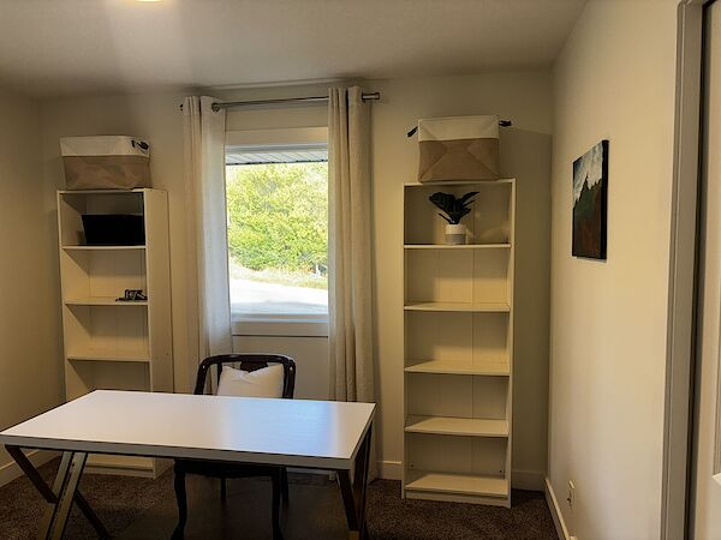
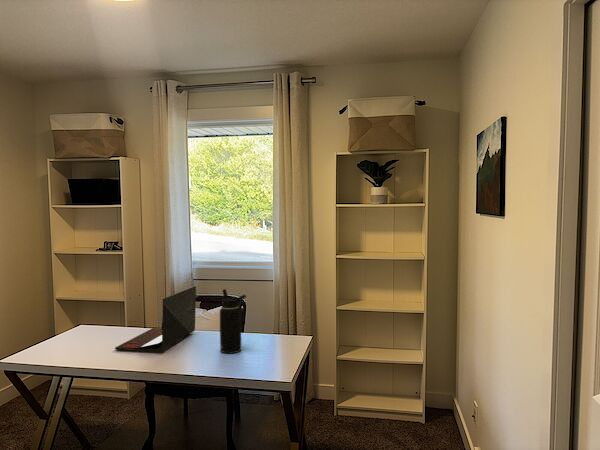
+ water bottle [219,288,248,354]
+ laptop [114,285,197,353]
